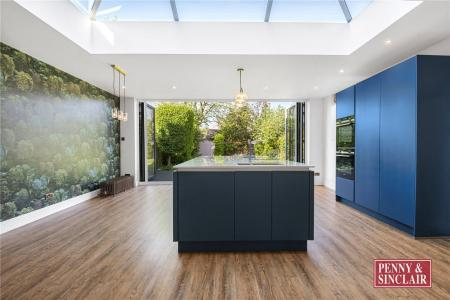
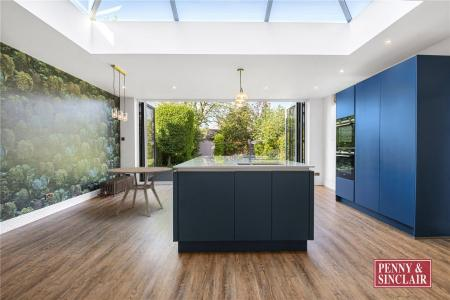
+ dining table [105,166,173,218]
